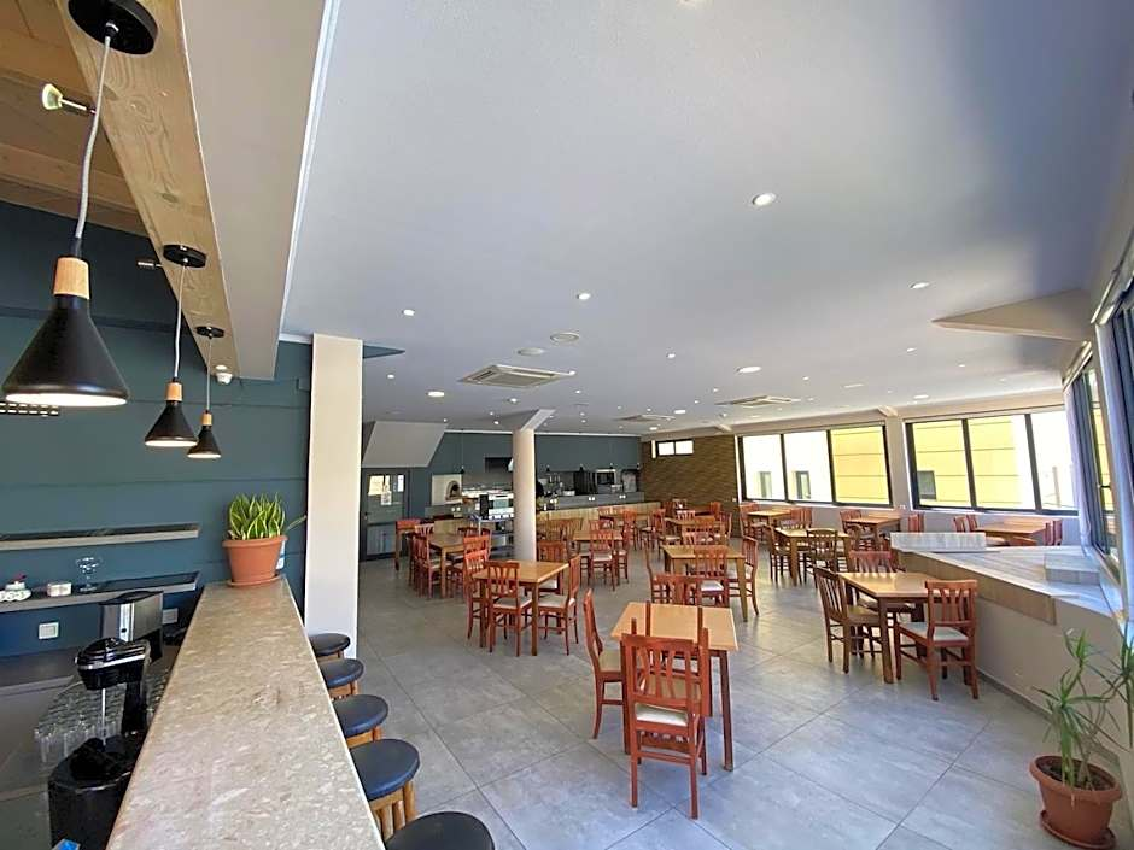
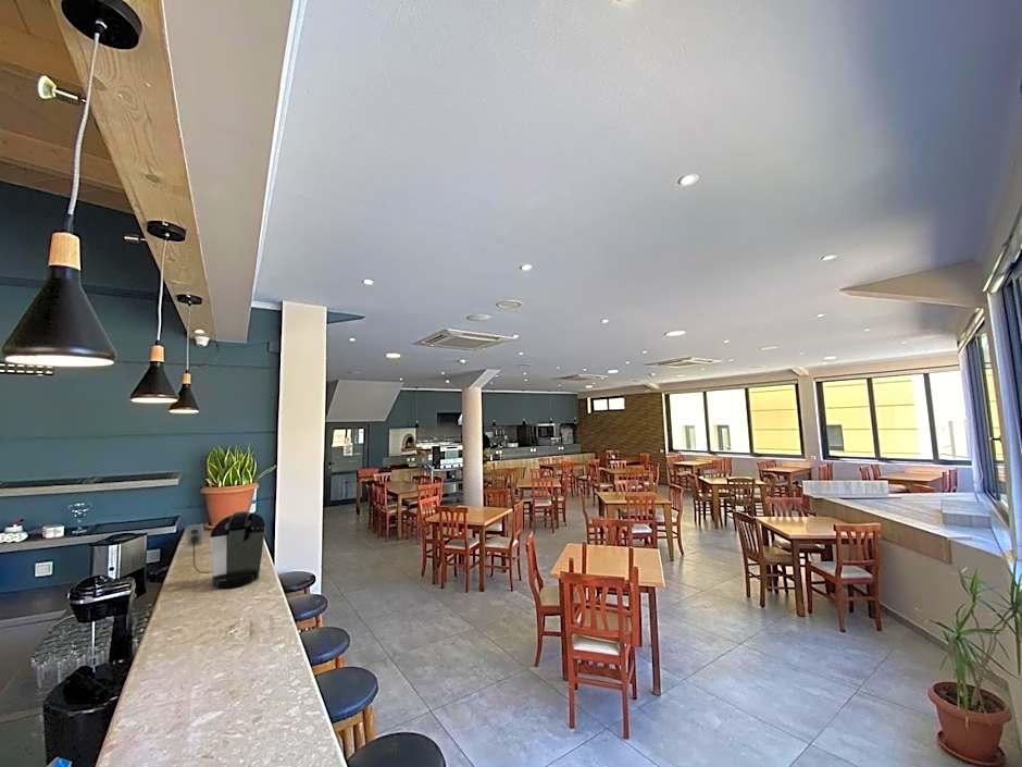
+ coffee maker [186,510,266,589]
